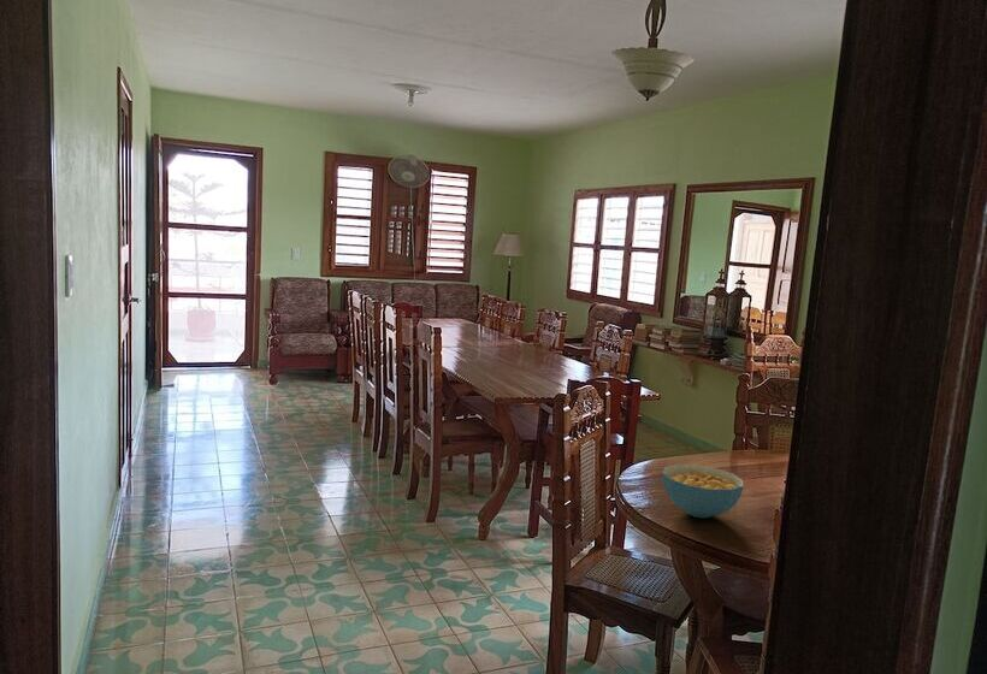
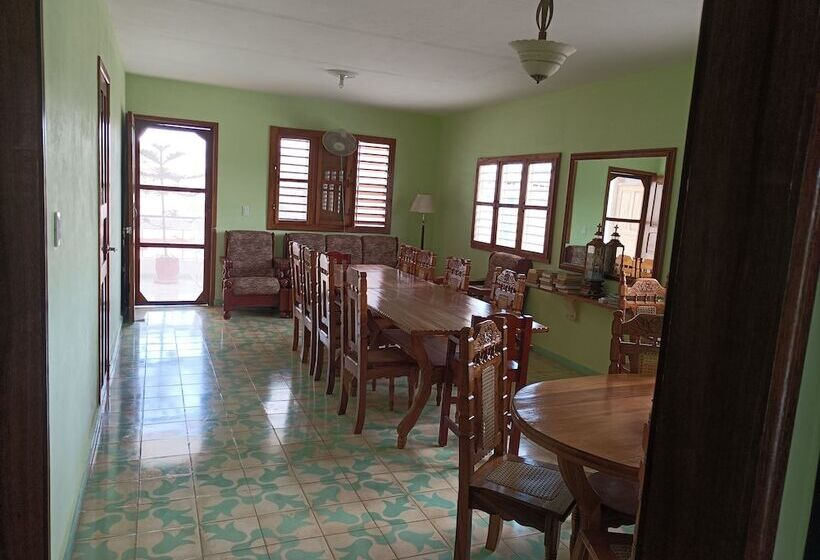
- cereal bowl [662,463,745,519]
